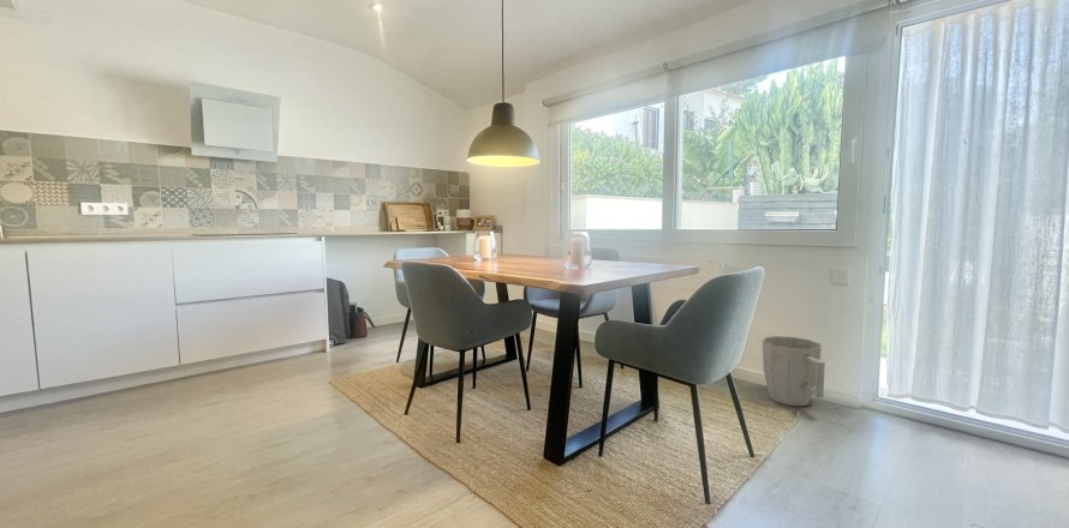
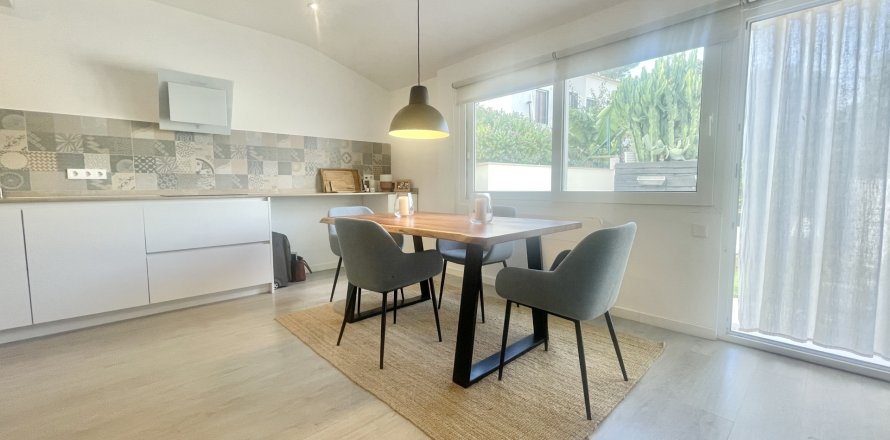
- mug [762,335,826,408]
